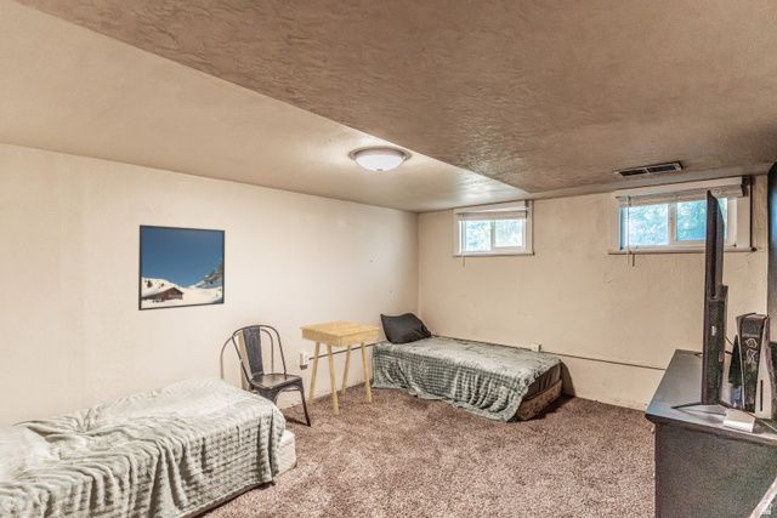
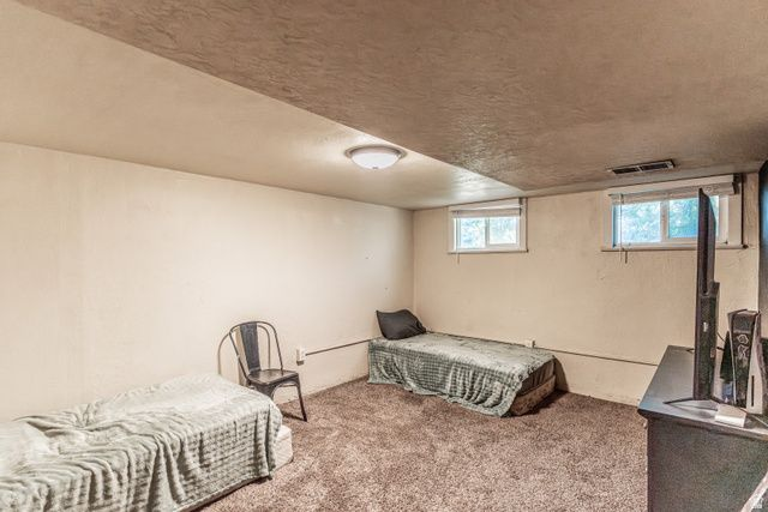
- side table [299,320,381,417]
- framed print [137,223,226,312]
